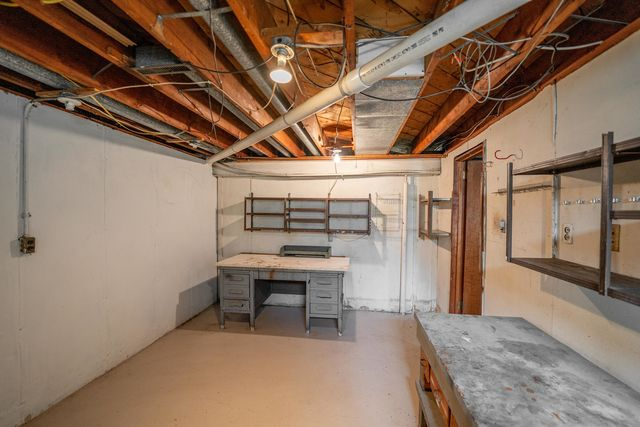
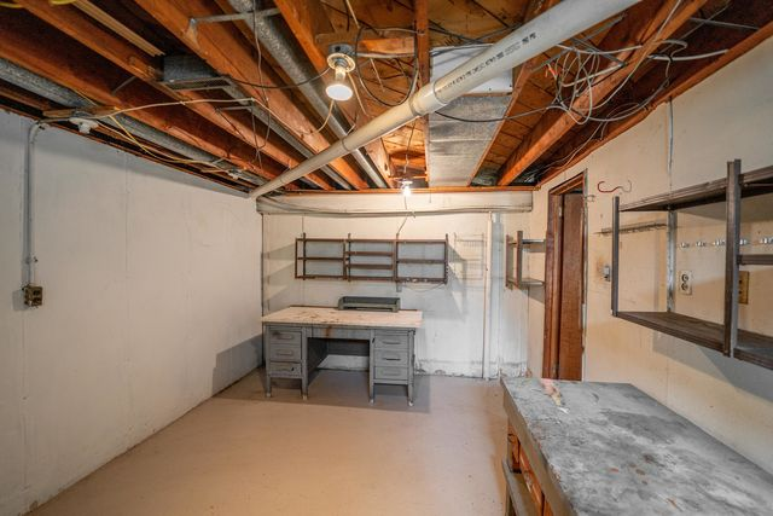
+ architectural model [530,377,564,407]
